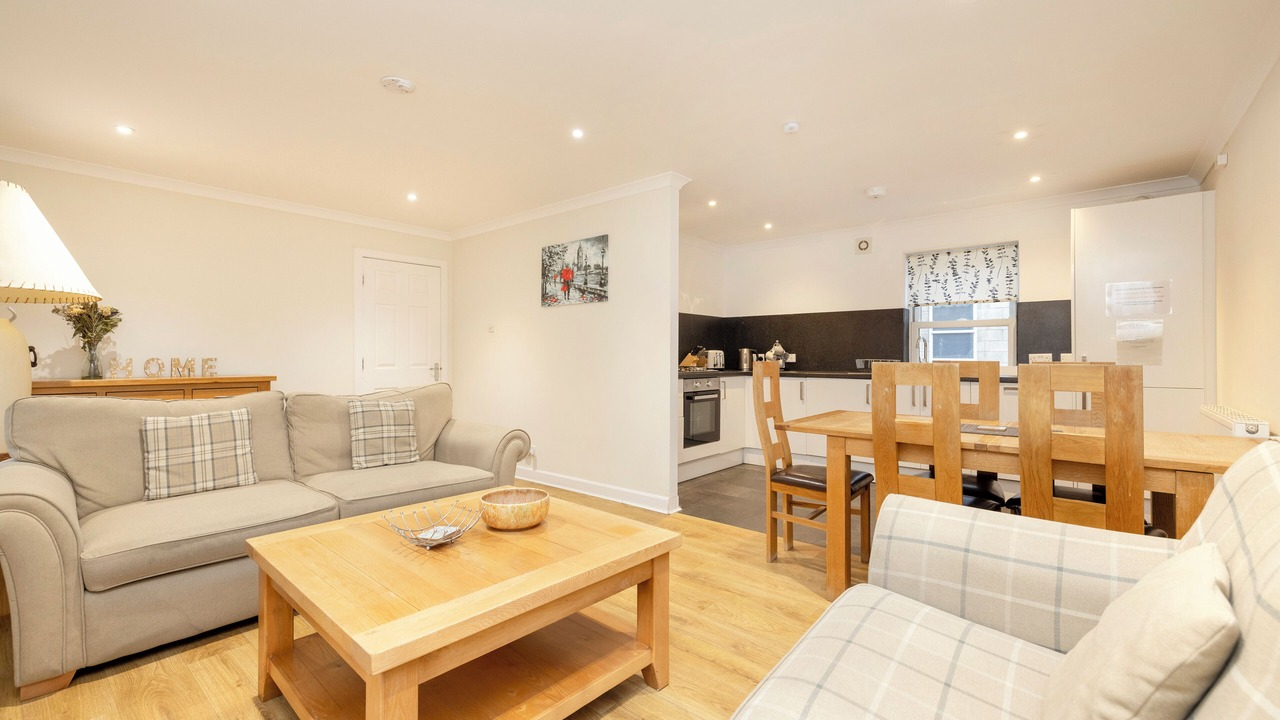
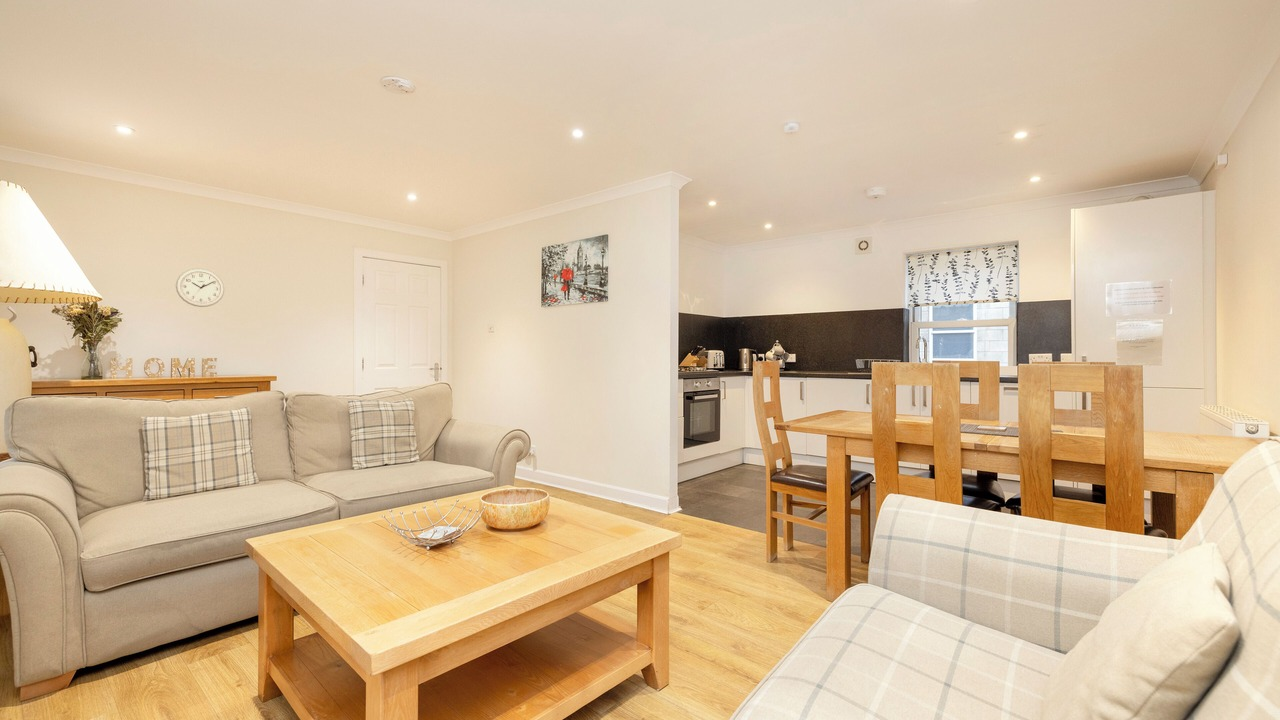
+ wall clock [175,268,225,308]
